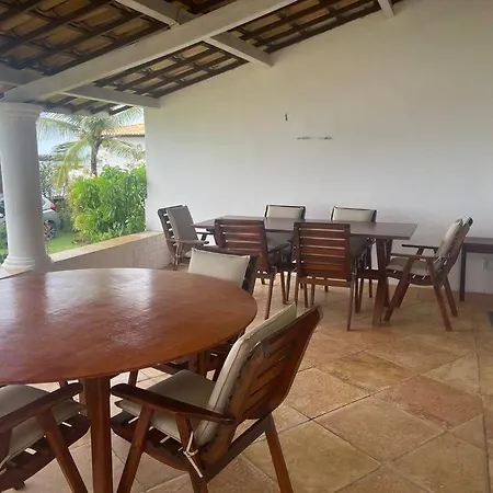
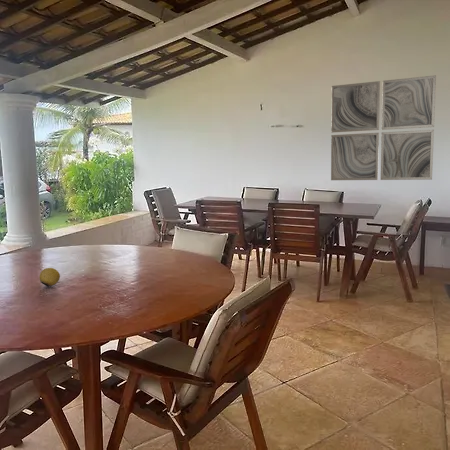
+ fruit [39,267,61,287]
+ wall art [330,75,437,181]
